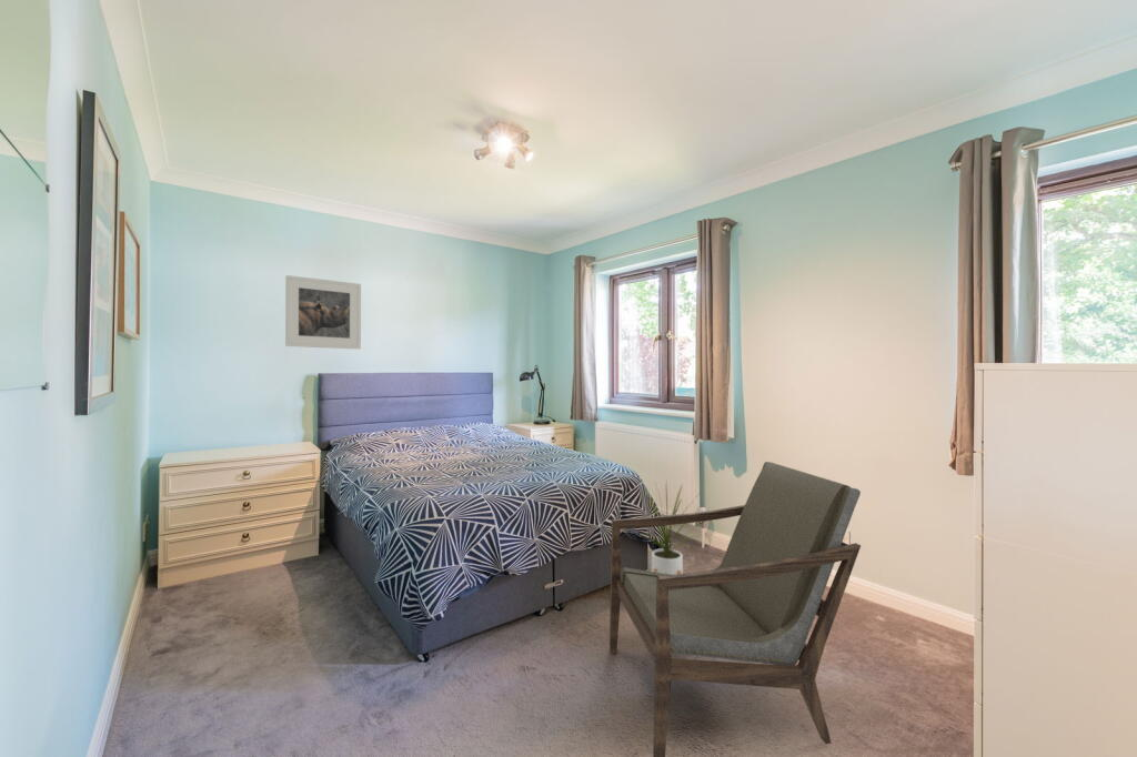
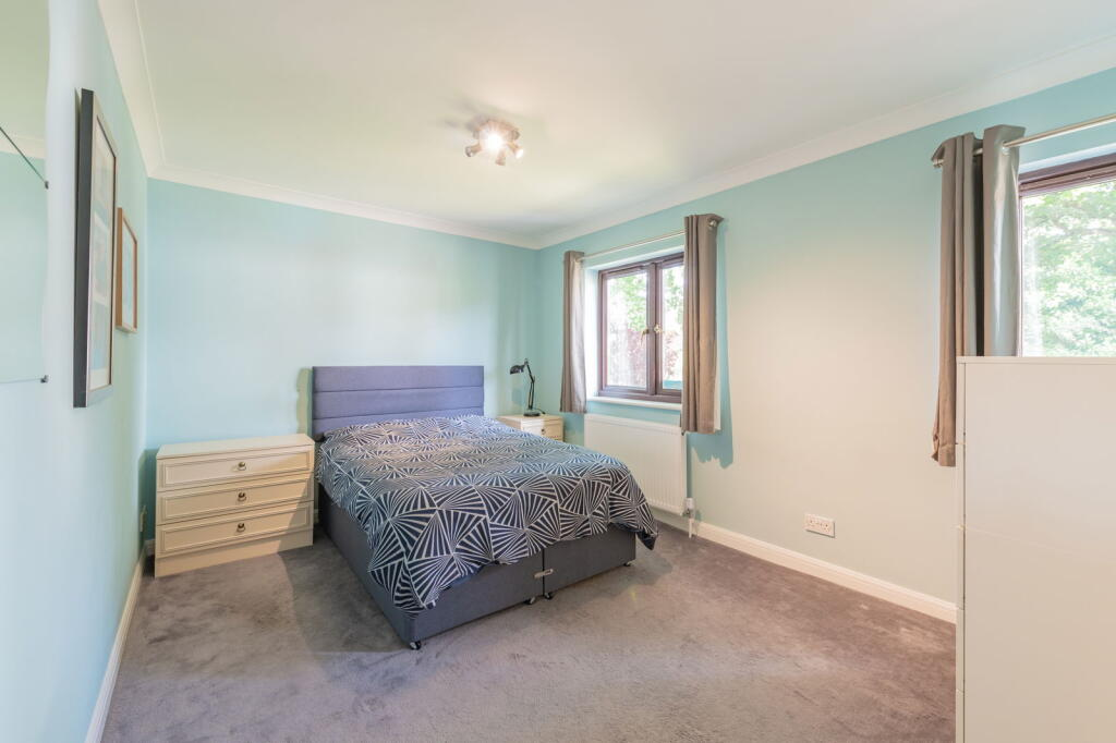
- house plant [636,481,702,575]
- armchair [608,461,862,757]
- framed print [284,274,362,350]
